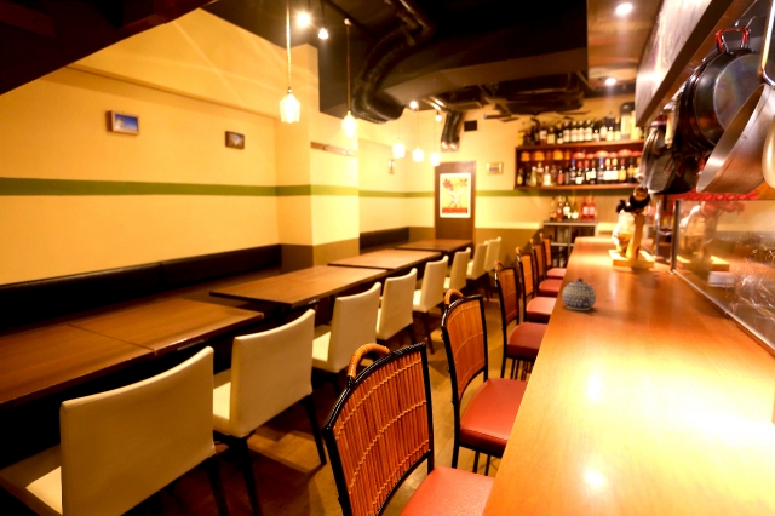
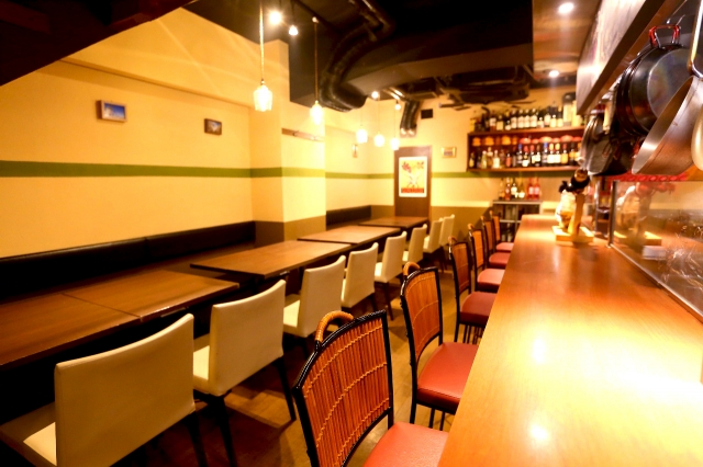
- teapot [561,277,597,311]
